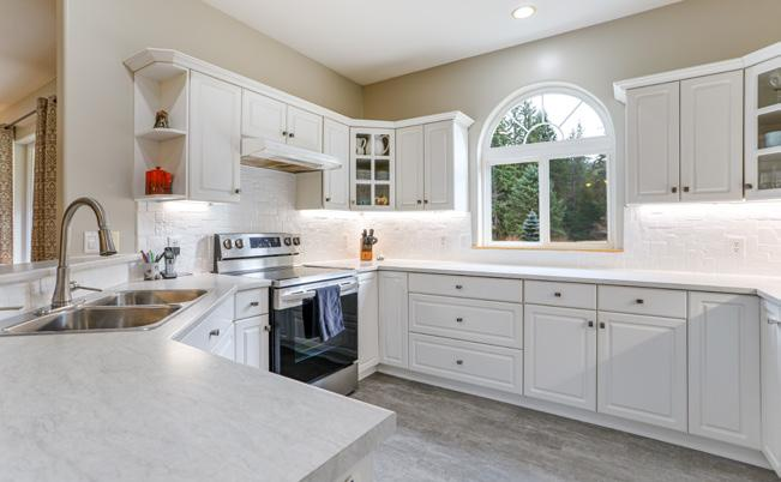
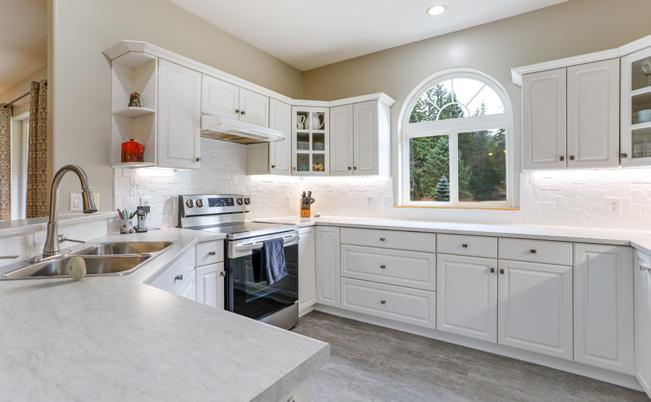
+ fruit [66,256,87,281]
